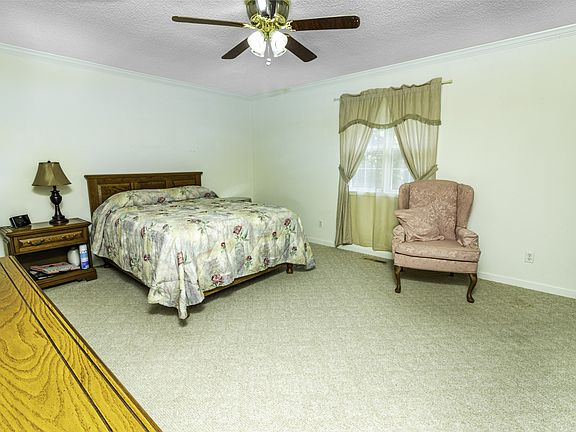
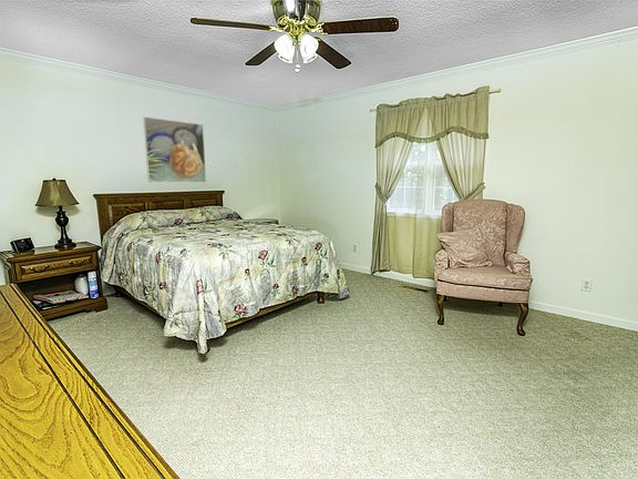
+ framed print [142,115,207,183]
